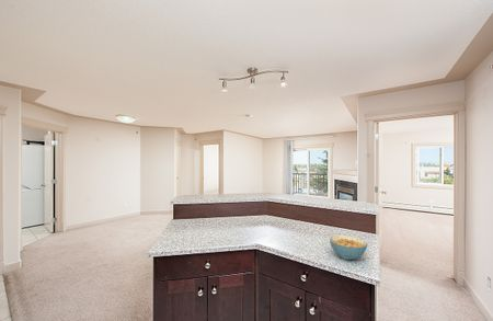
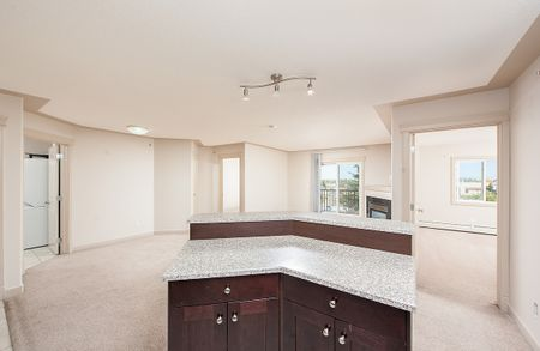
- cereal bowl [329,234,368,261]
